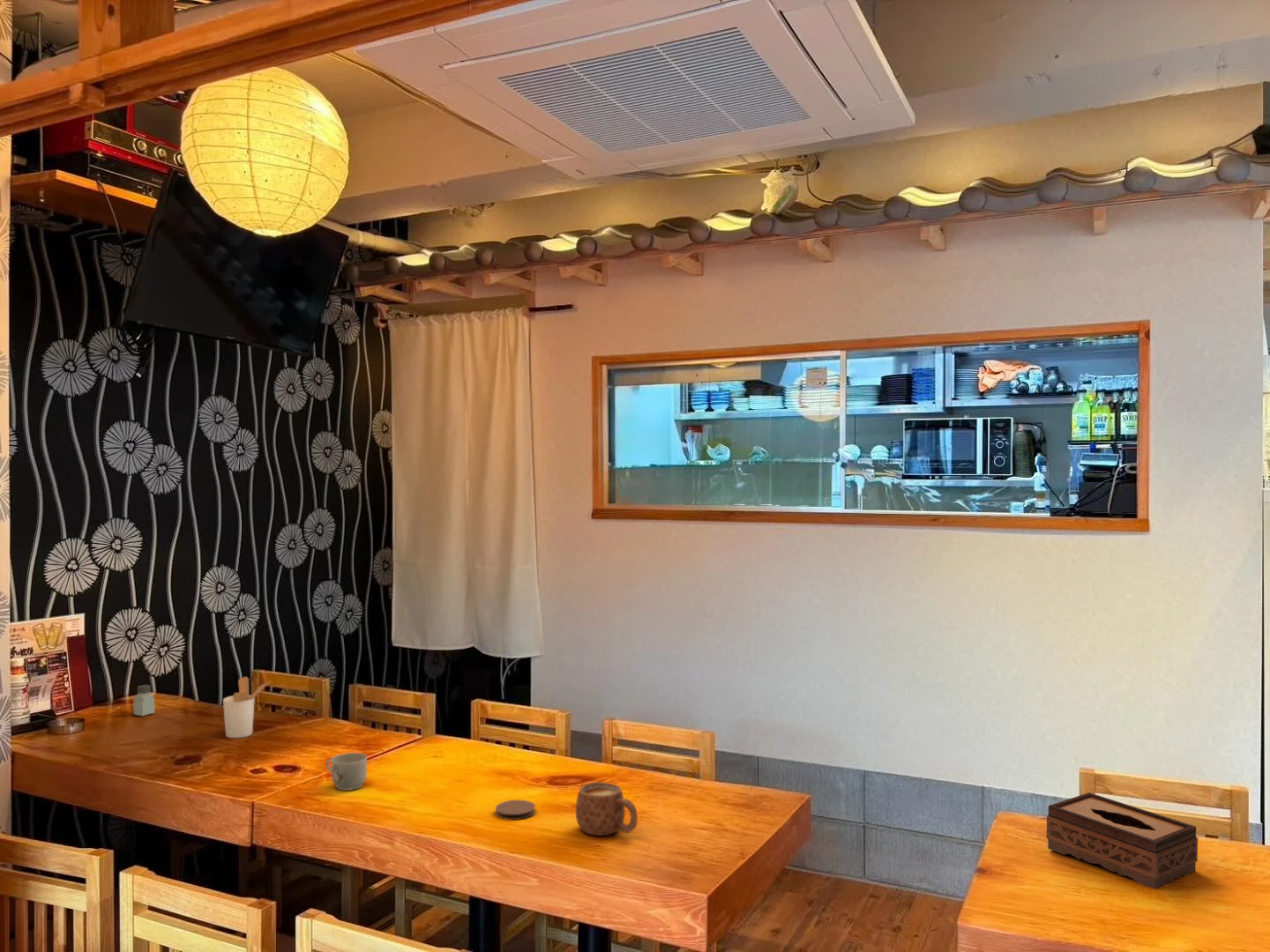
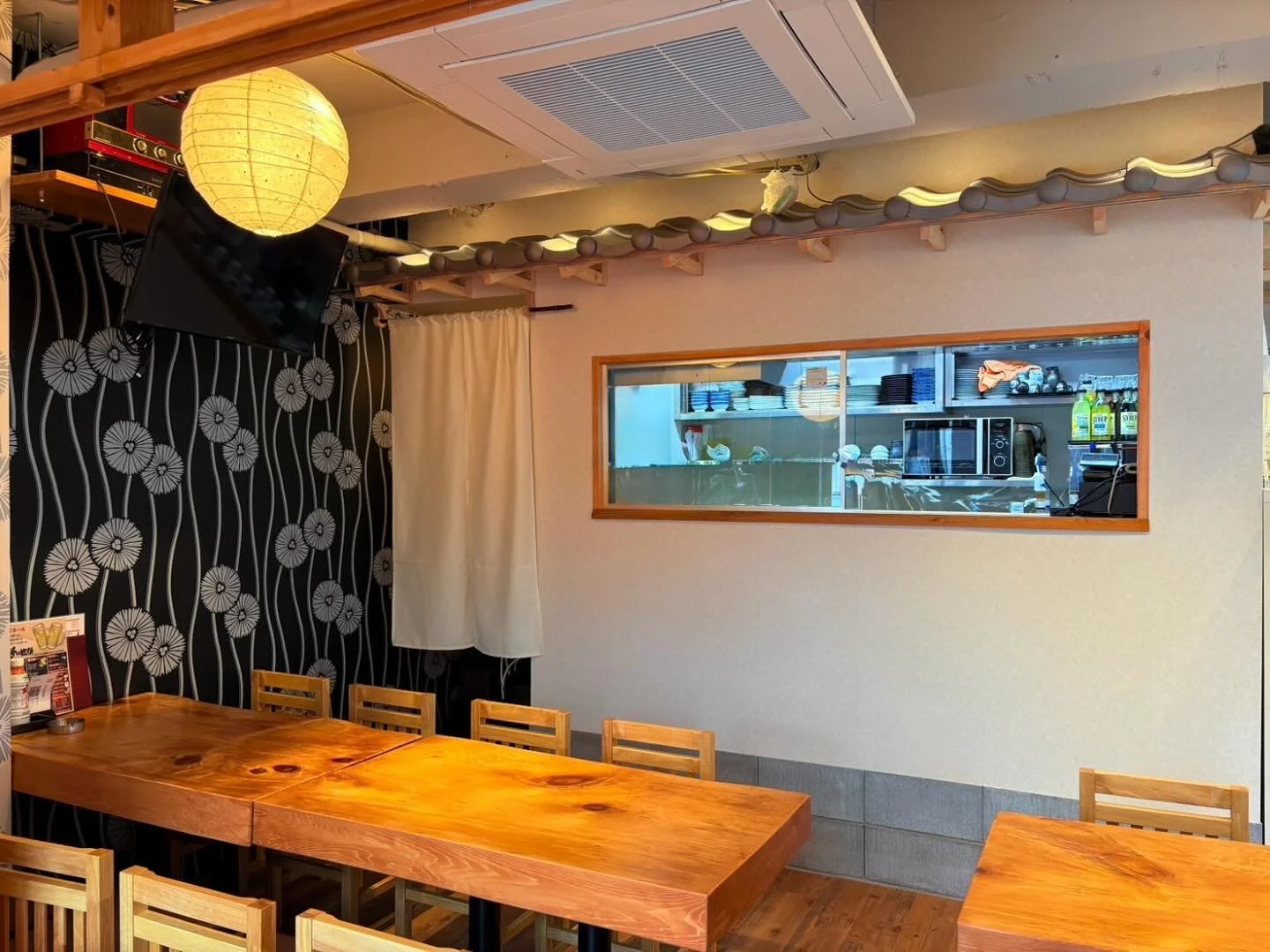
- utensil holder [222,676,272,739]
- coaster [495,800,536,821]
- mug [575,781,639,837]
- tissue box [1046,792,1199,890]
- saltshaker [132,684,155,717]
- mug [325,752,368,792]
